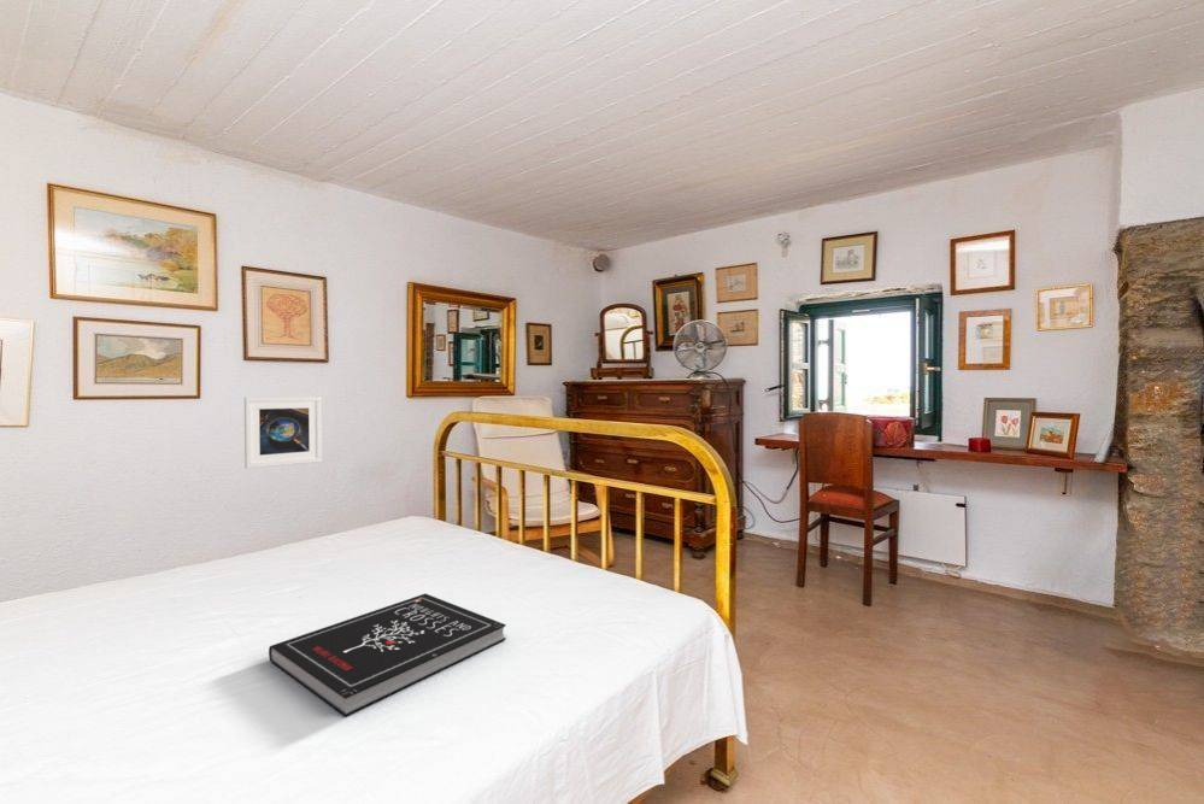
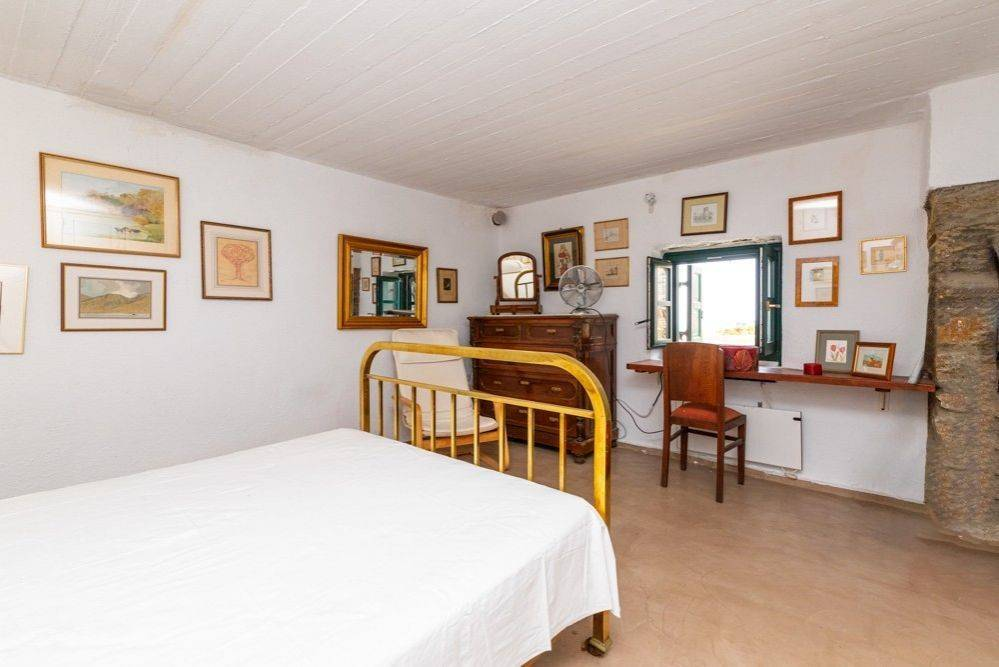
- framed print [243,395,323,470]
- book [268,592,507,717]
